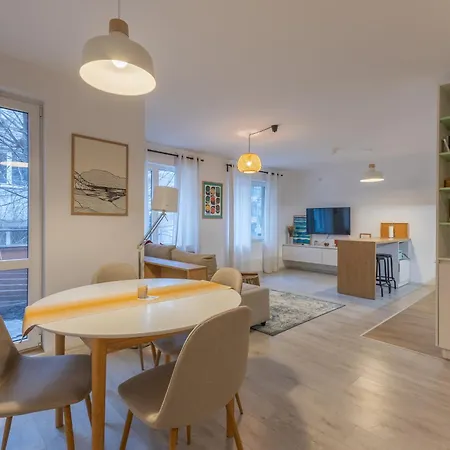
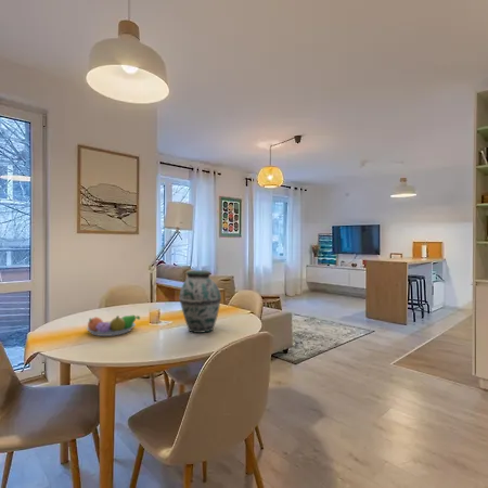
+ vase [178,270,222,334]
+ fruit bowl [86,314,141,337]
